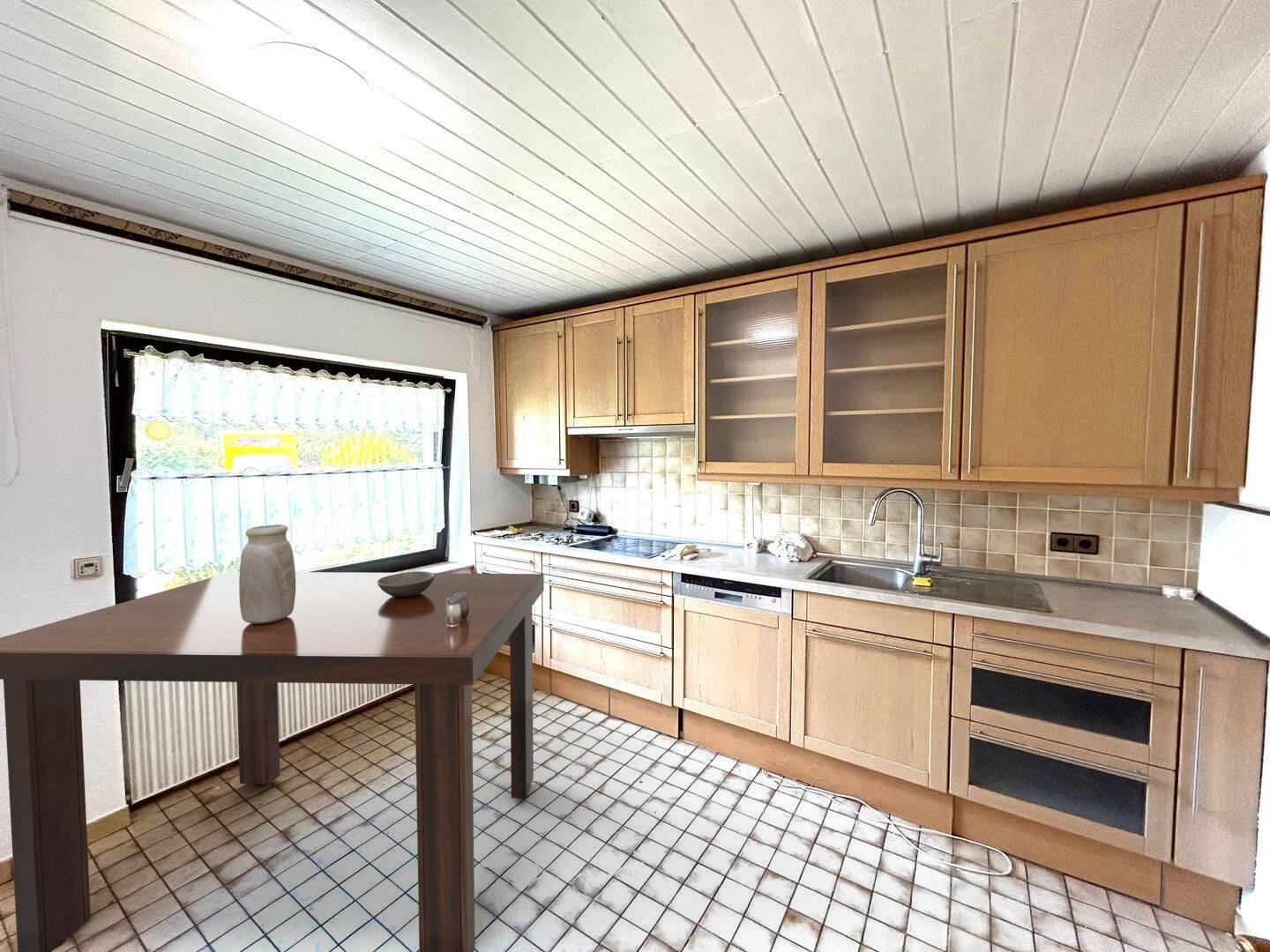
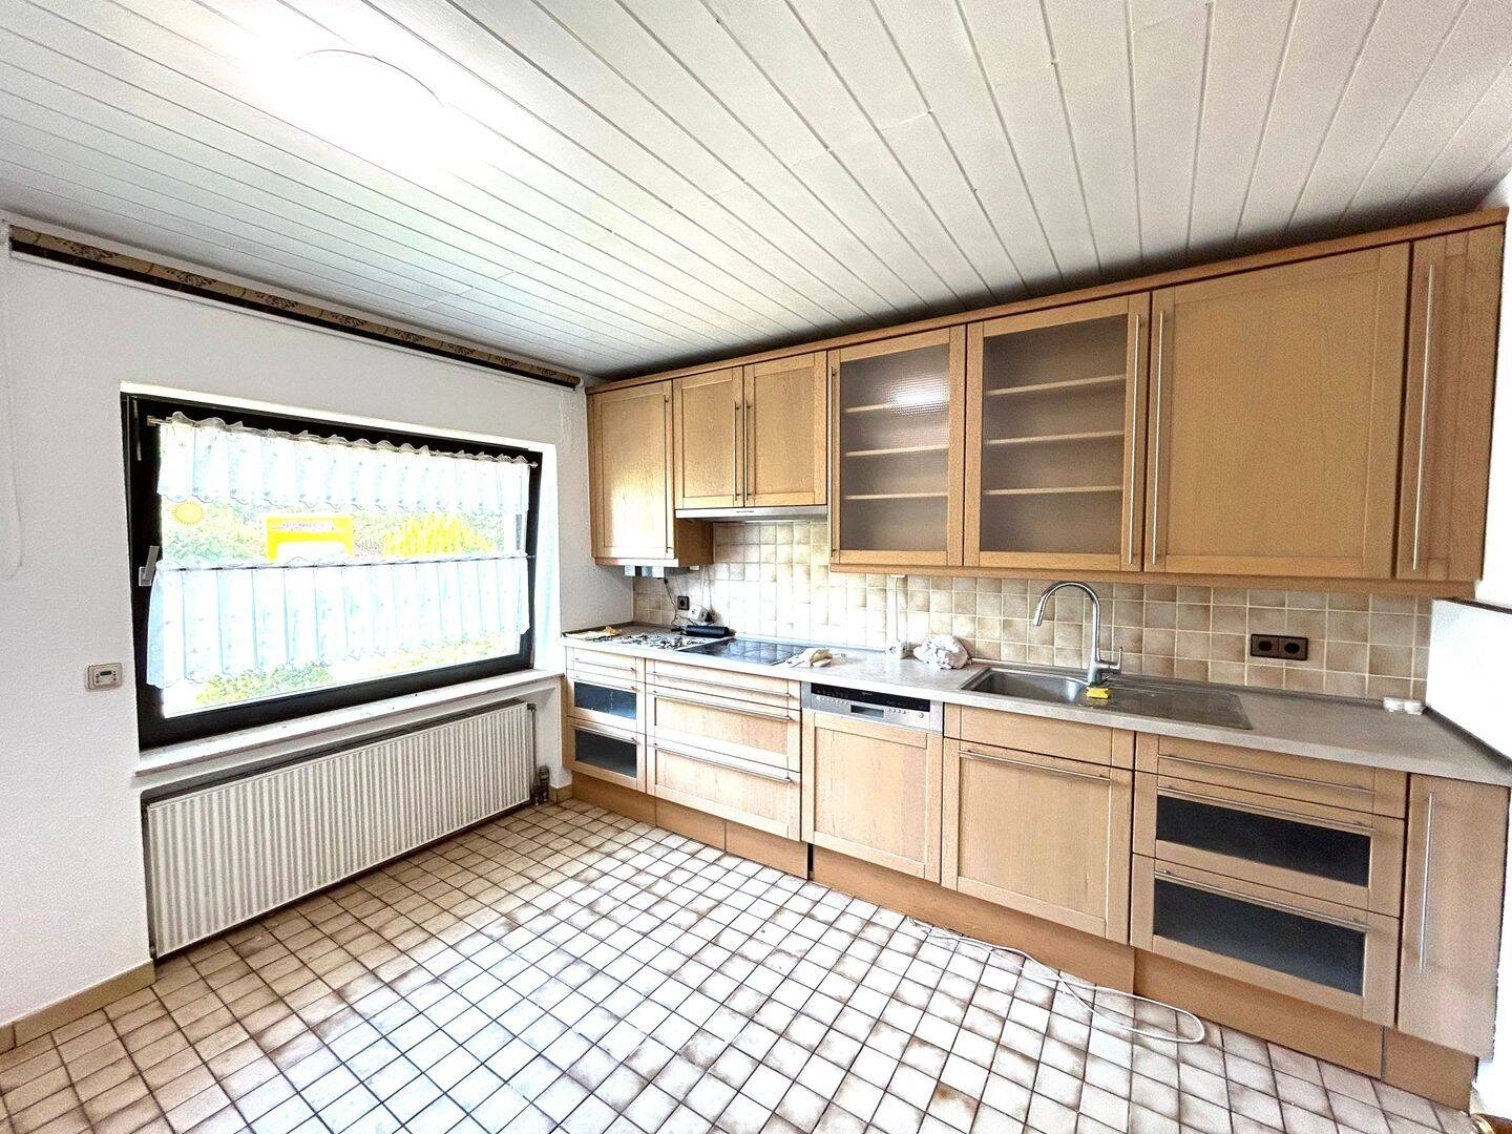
- soup bowl [377,570,435,597]
- salt and pepper shaker [445,592,469,627]
- dining table [0,571,545,952]
- vase [239,524,296,624]
